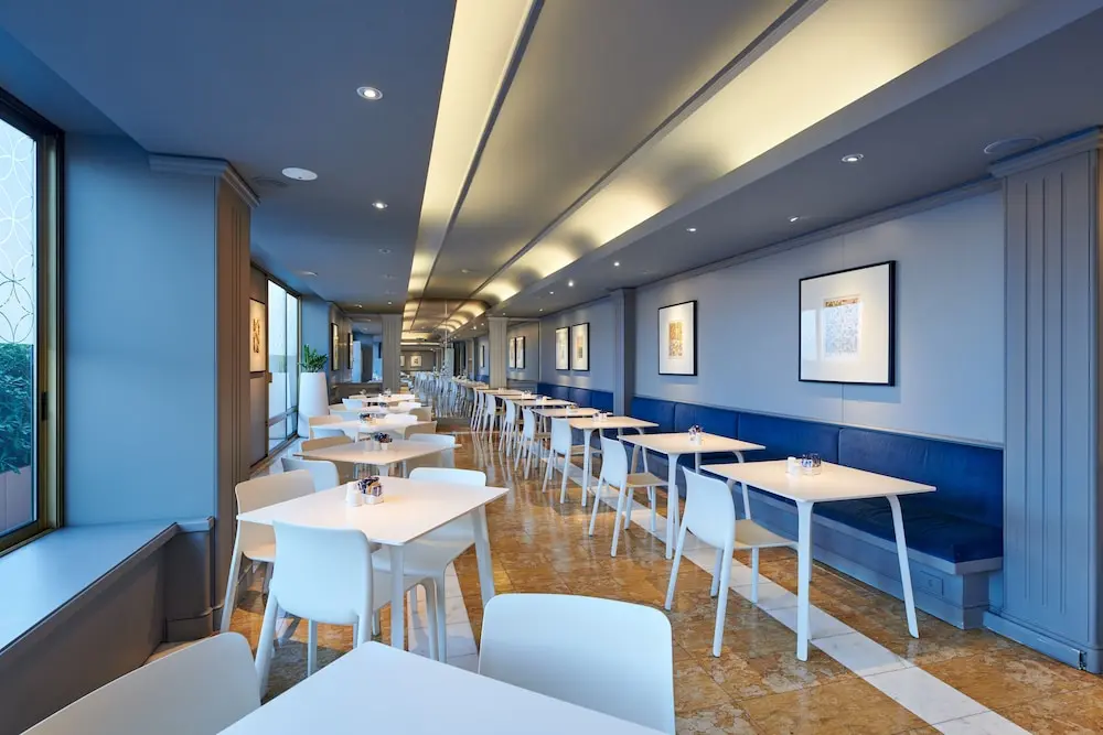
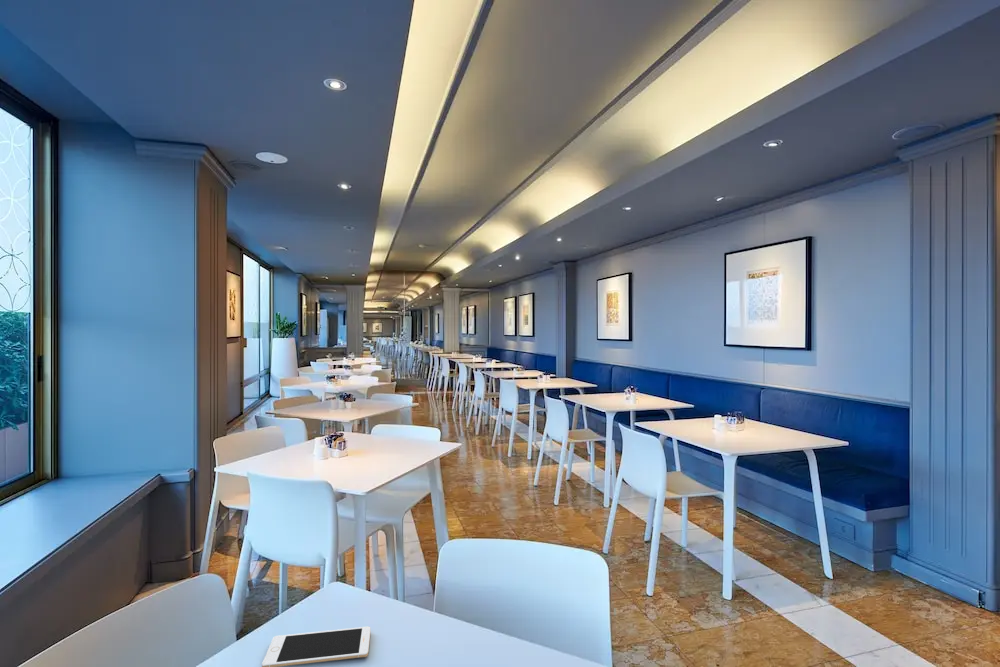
+ cell phone [261,626,372,667]
